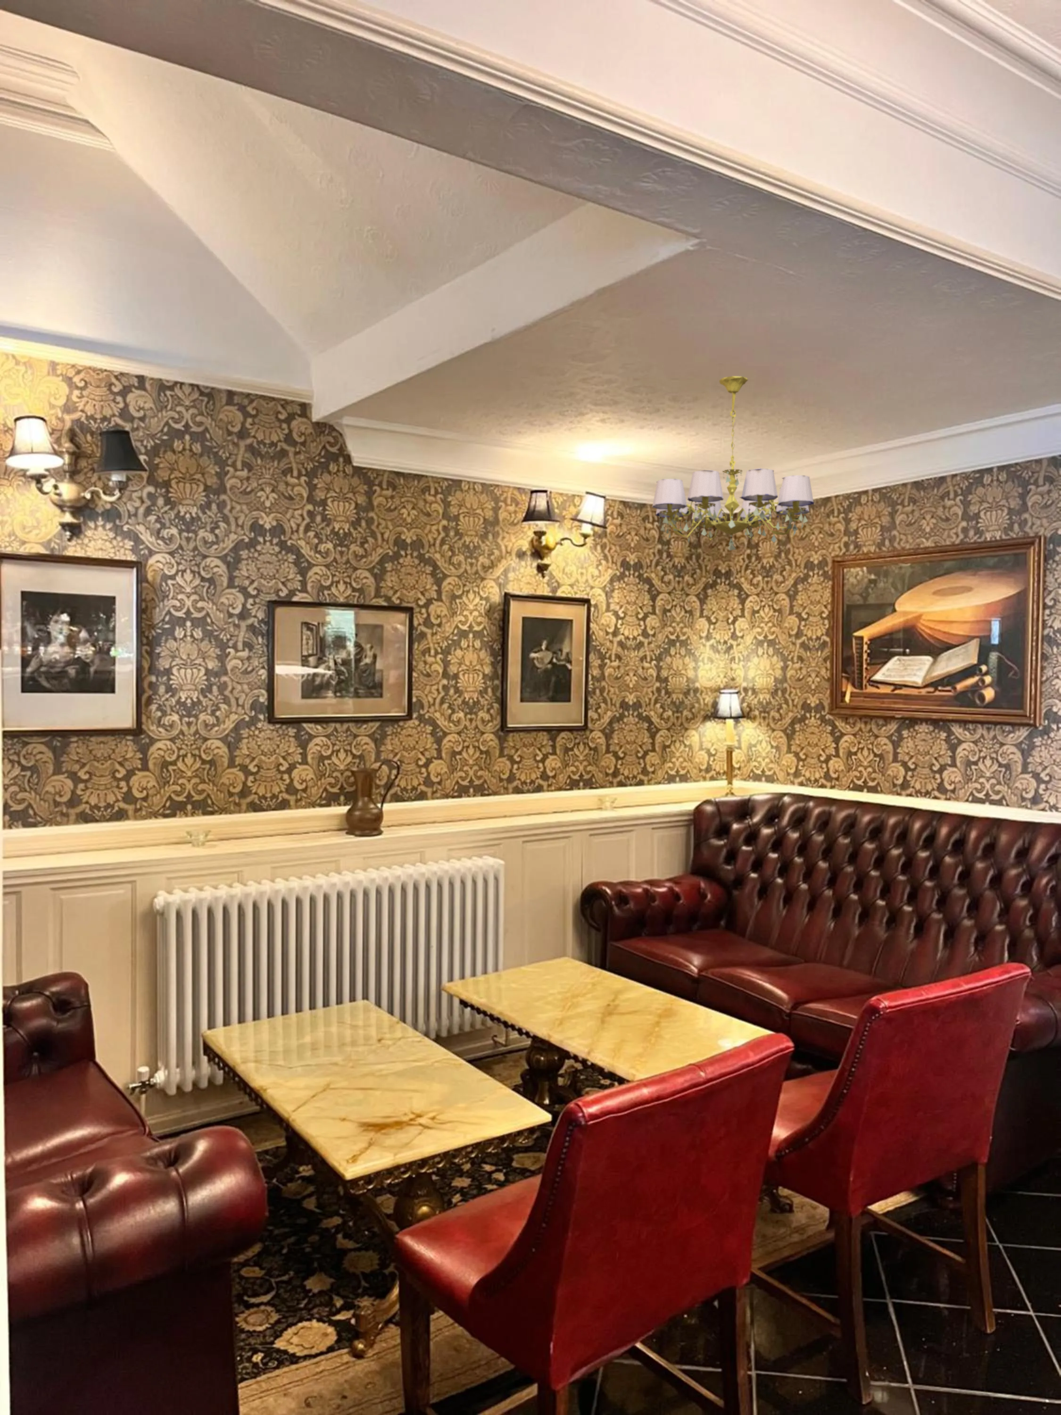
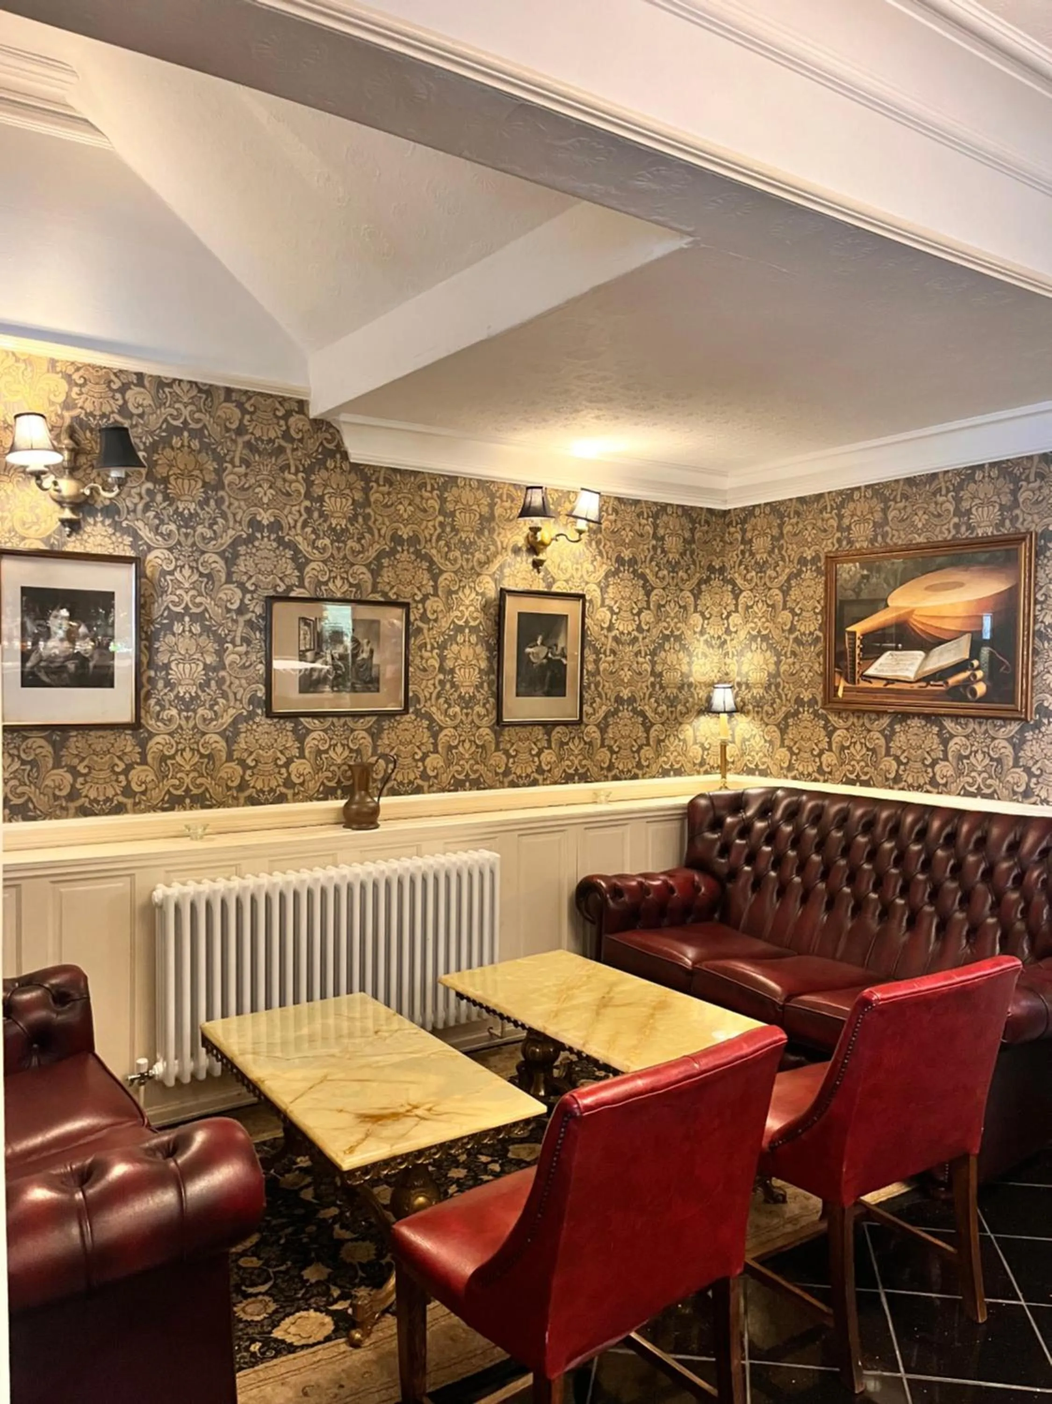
- chandelier [652,375,815,550]
